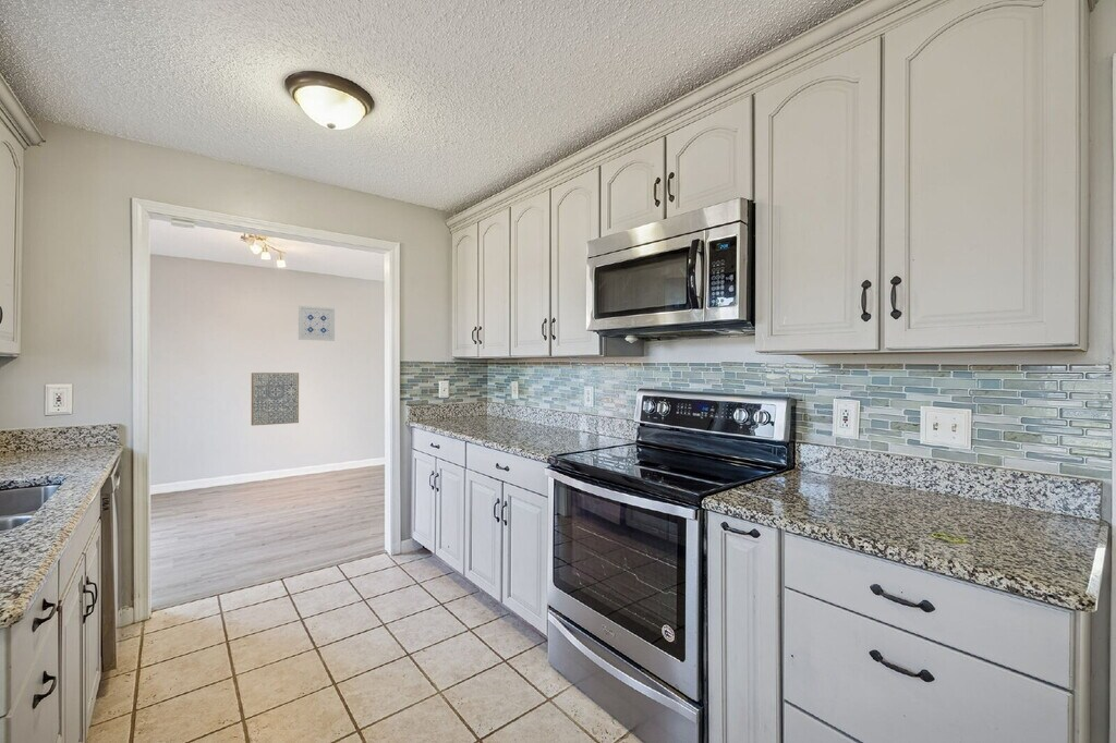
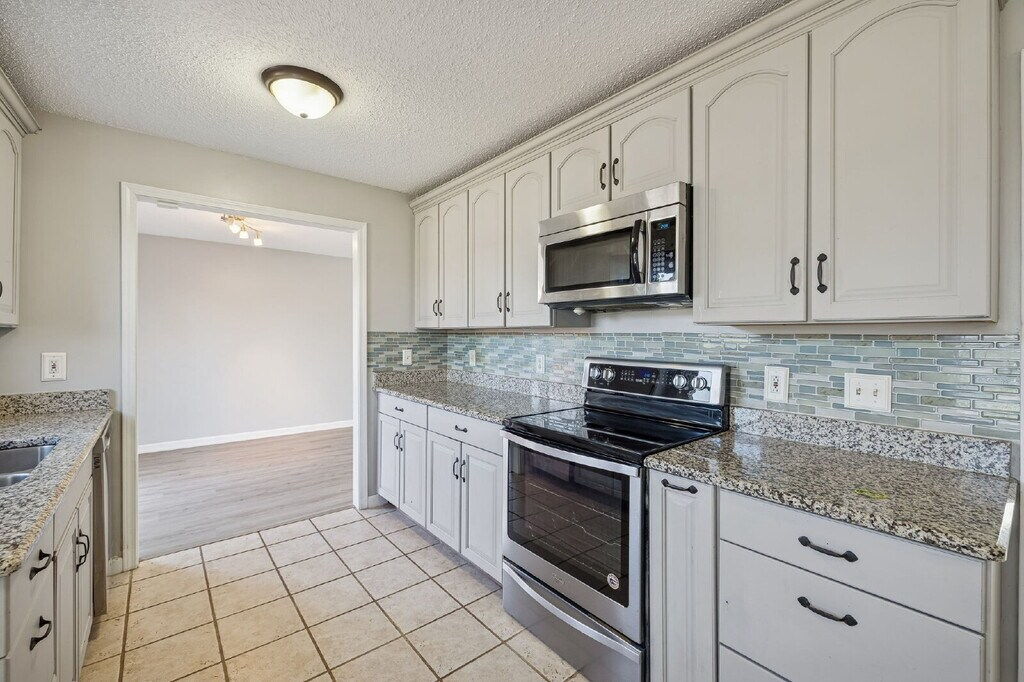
- wall art [251,372,300,427]
- wall art [298,305,336,342]
